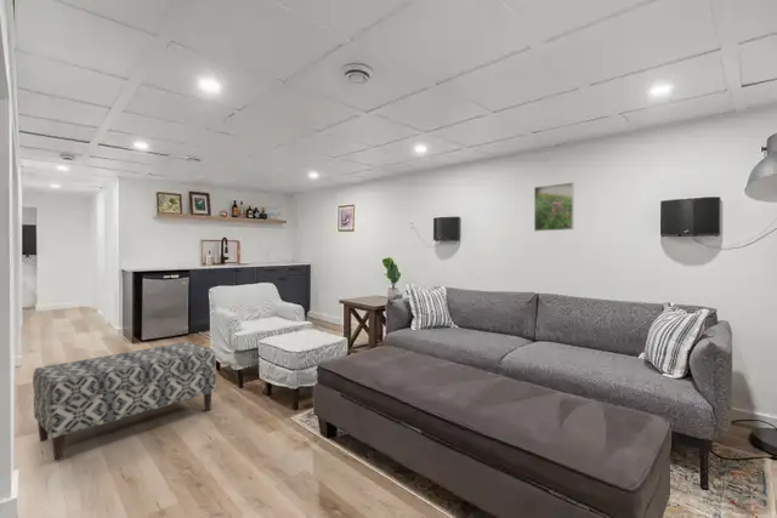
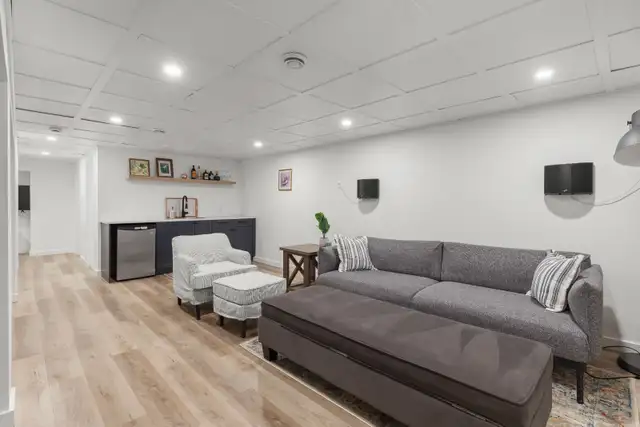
- bench [32,341,217,461]
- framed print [533,181,575,233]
